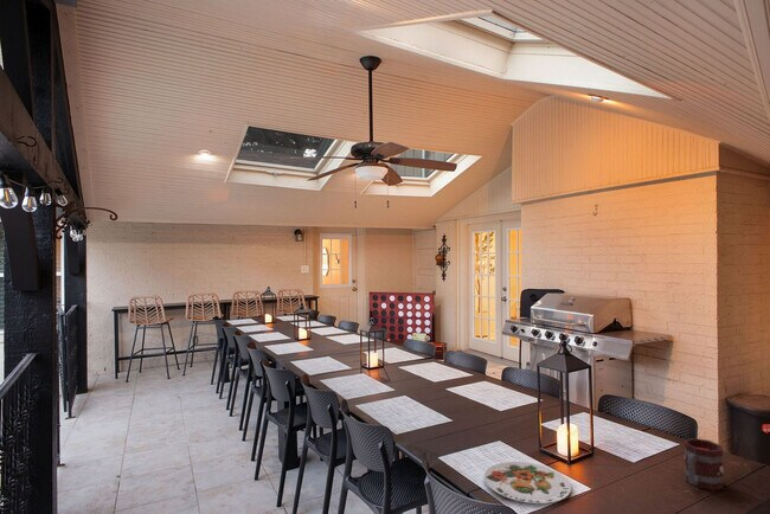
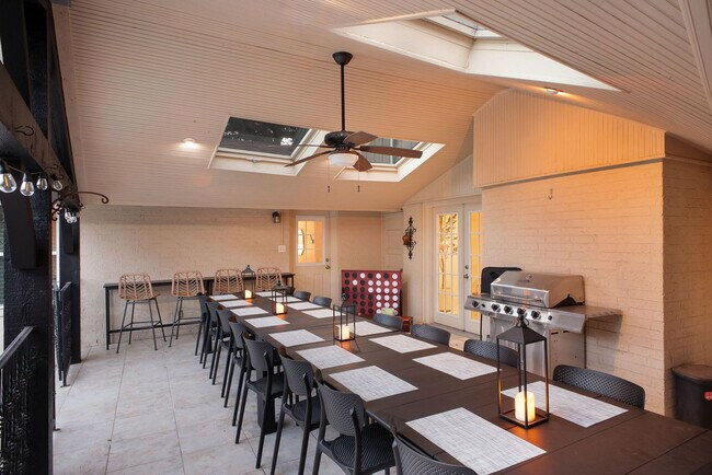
- plate [483,461,572,505]
- mug [684,437,725,491]
